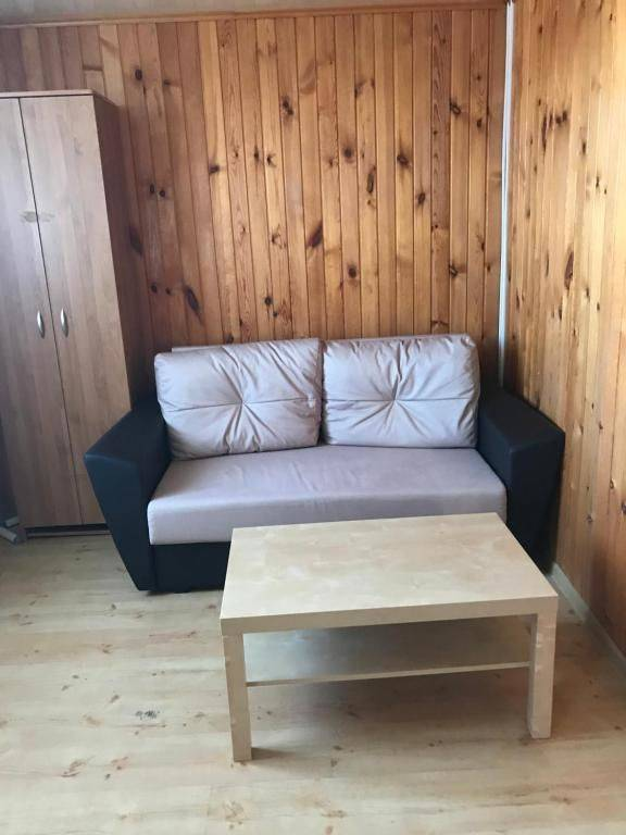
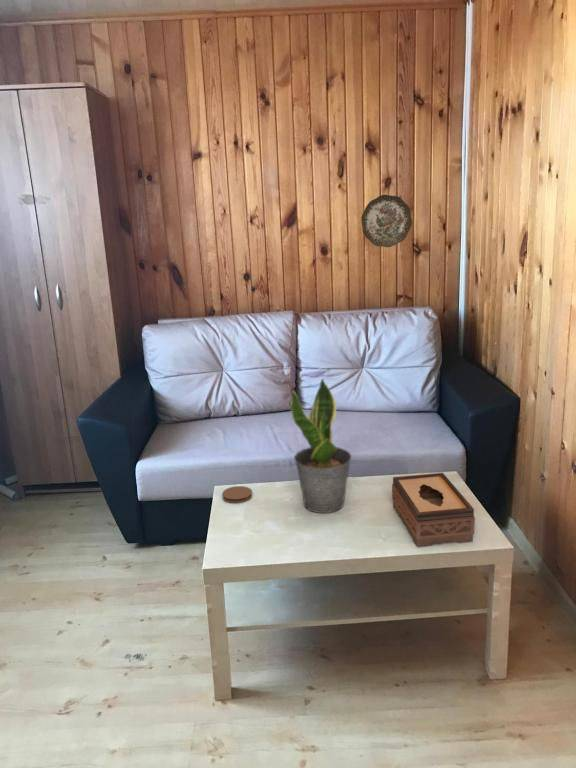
+ coaster [221,485,253,504]
+ tissue box [391,472,476,548]
+ potted plant [290,377,353,514]
+ decorative plate [360,194,413,248]
